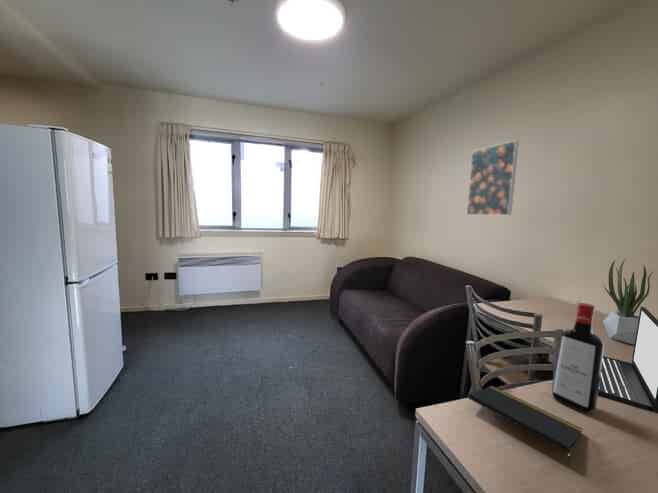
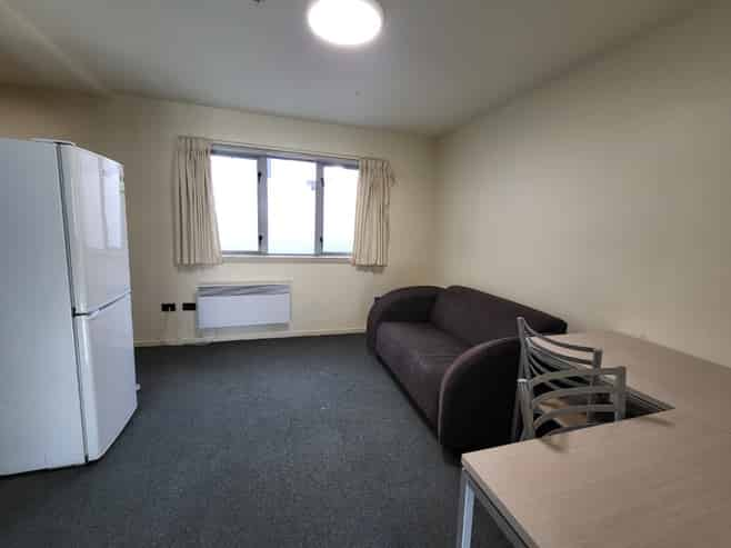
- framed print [466,139,520,216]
- laptop [598,306,658,414]
- potted plant [602,259,655,345]
- liquor bottle [551,302,605,414]
- notepad [467,385,584,467]
